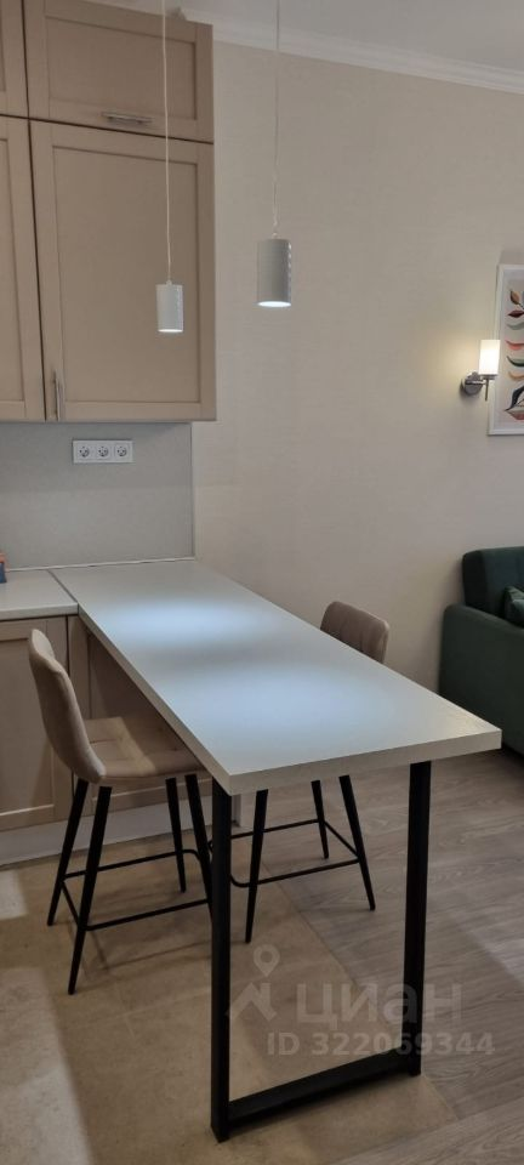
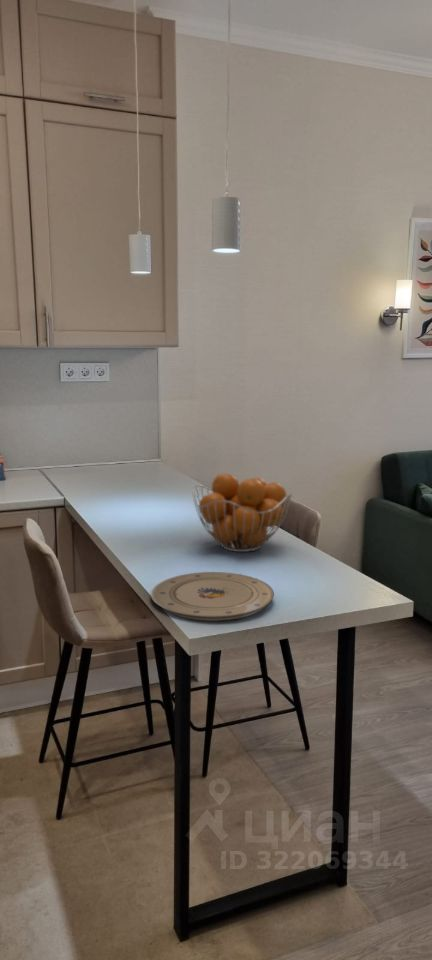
+ plate [150,571,275,622]
+ fruit basket [192,472,293,553]
